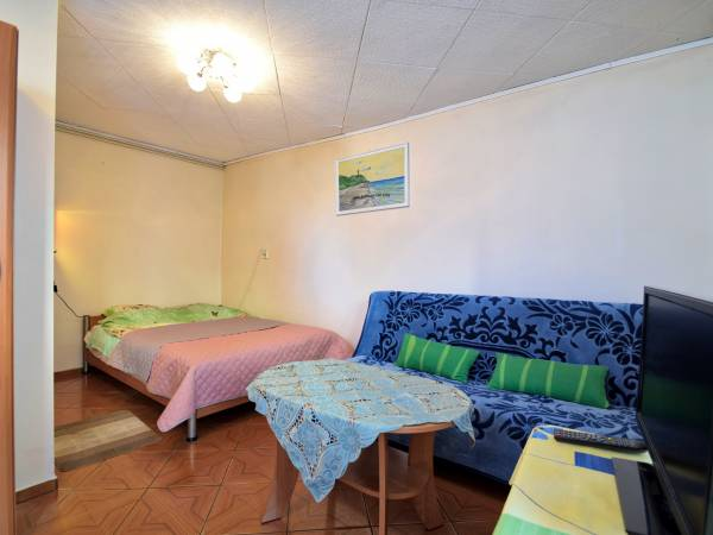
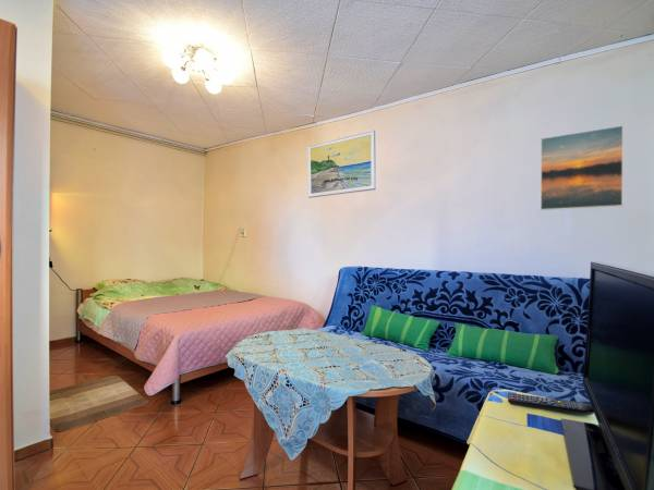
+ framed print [540,124,625,211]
